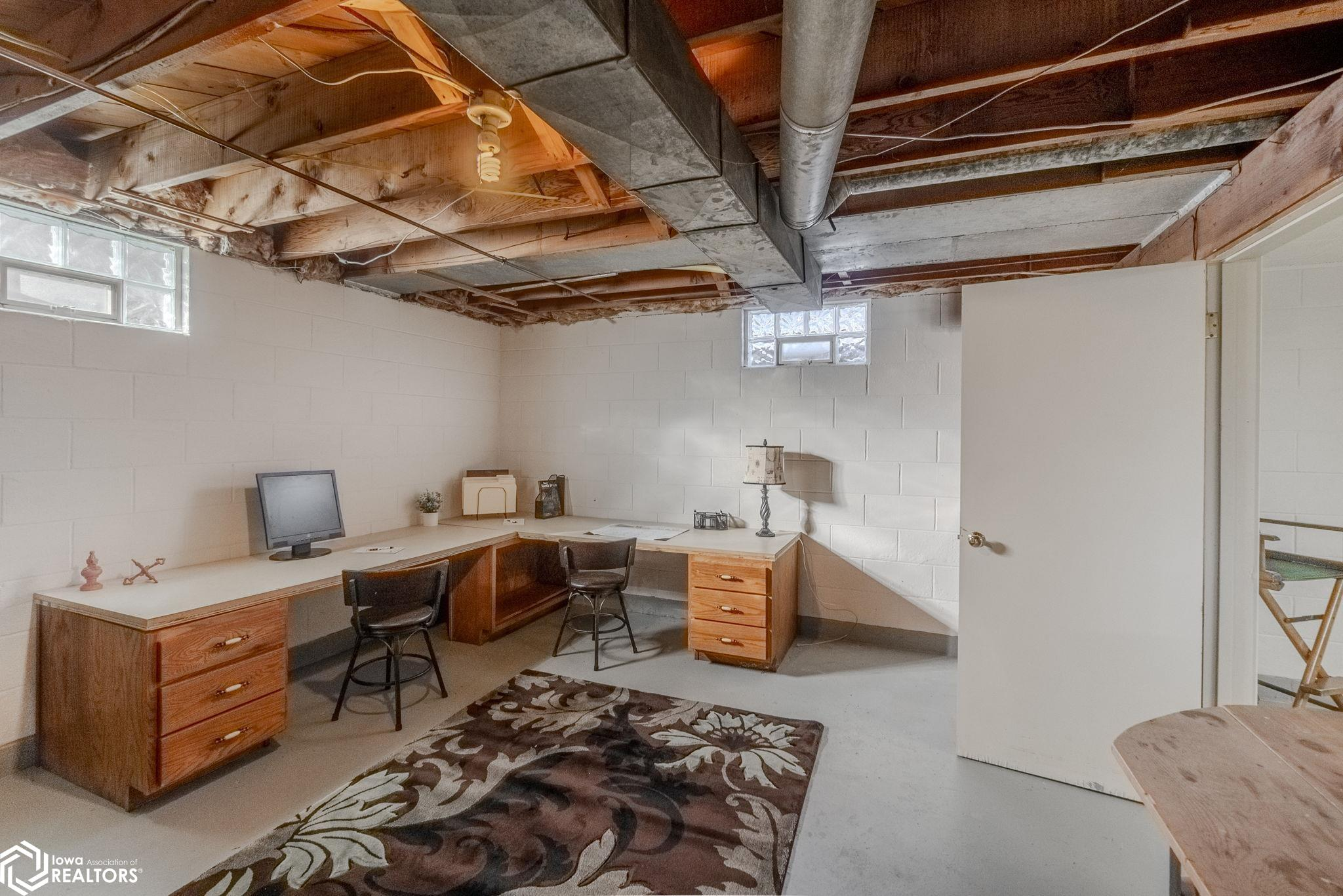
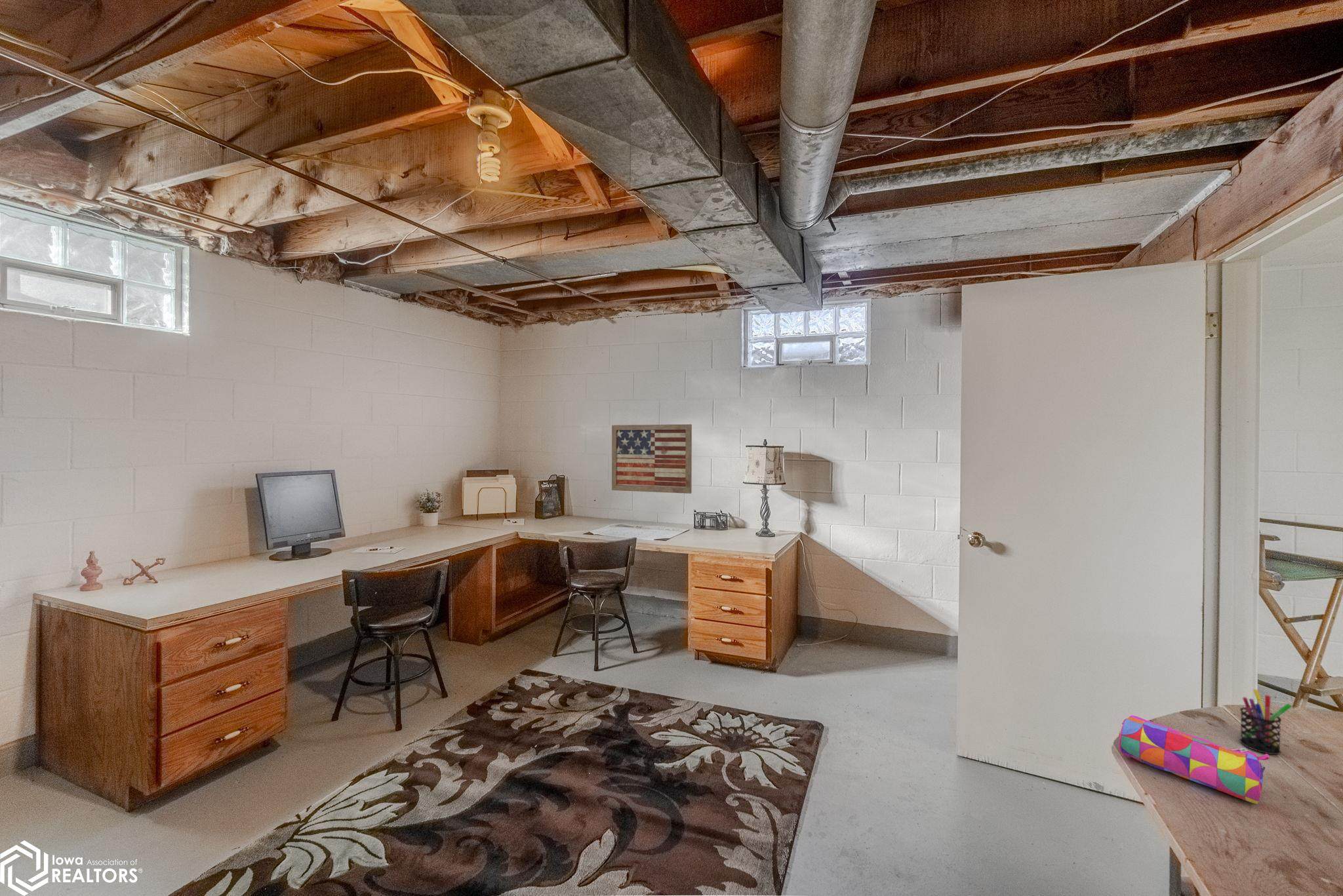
+ pencil case [1118,715,1270,805]
+ pen holder [1239,689,1293,755]
+ wall art [611,423,692,494]
